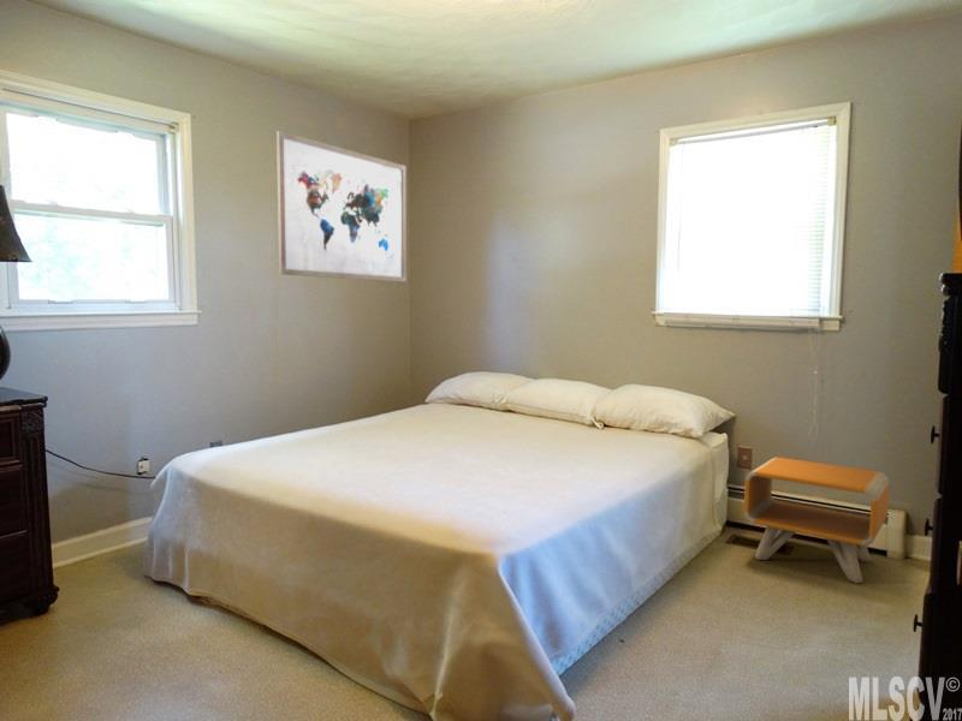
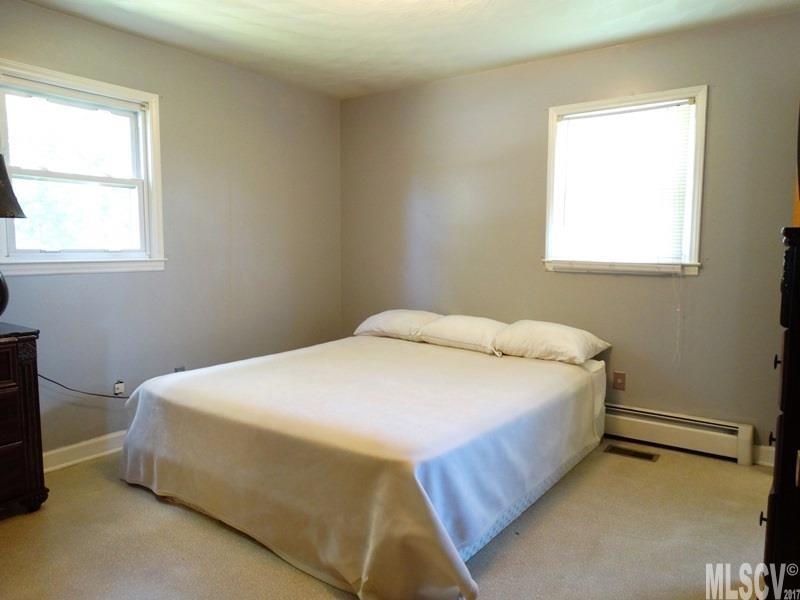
- nightstand [743,457,891,584]
- wall art [275,130,408,282]
